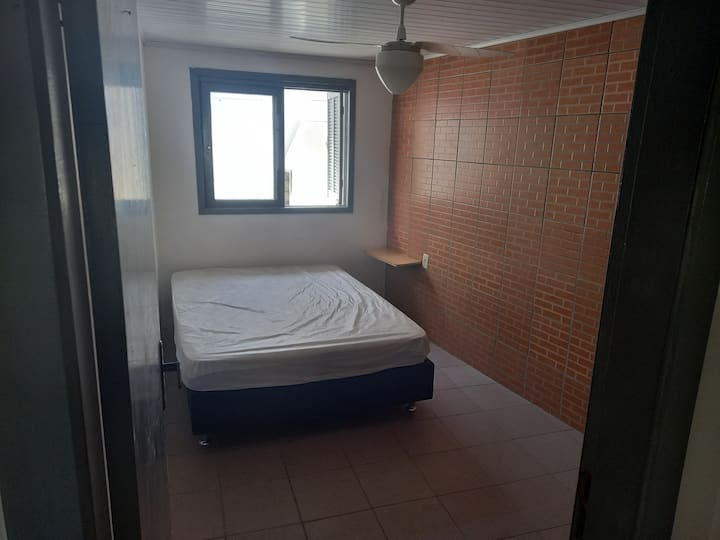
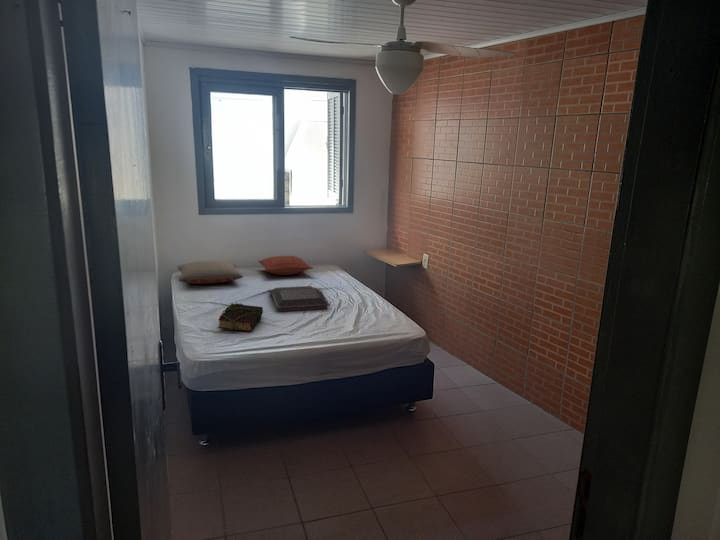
+ pillow [257,255,314,276]
+ serving tray [268,285,330,313]
+ book [217,303,264,332]
+ pillow [176,260,244,285]
